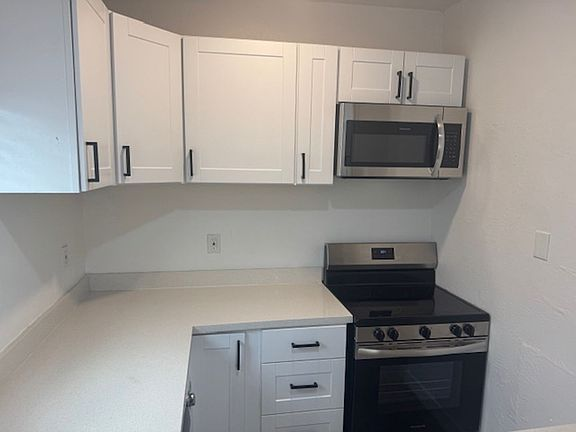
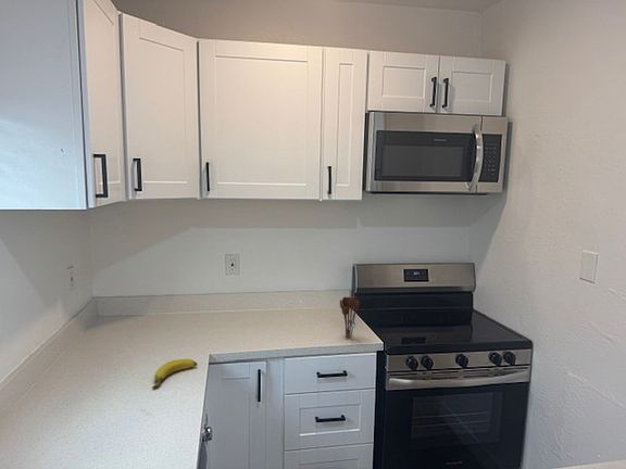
+ banana [151,358,198,390]
+ utensil holder [339,295,360,340]
